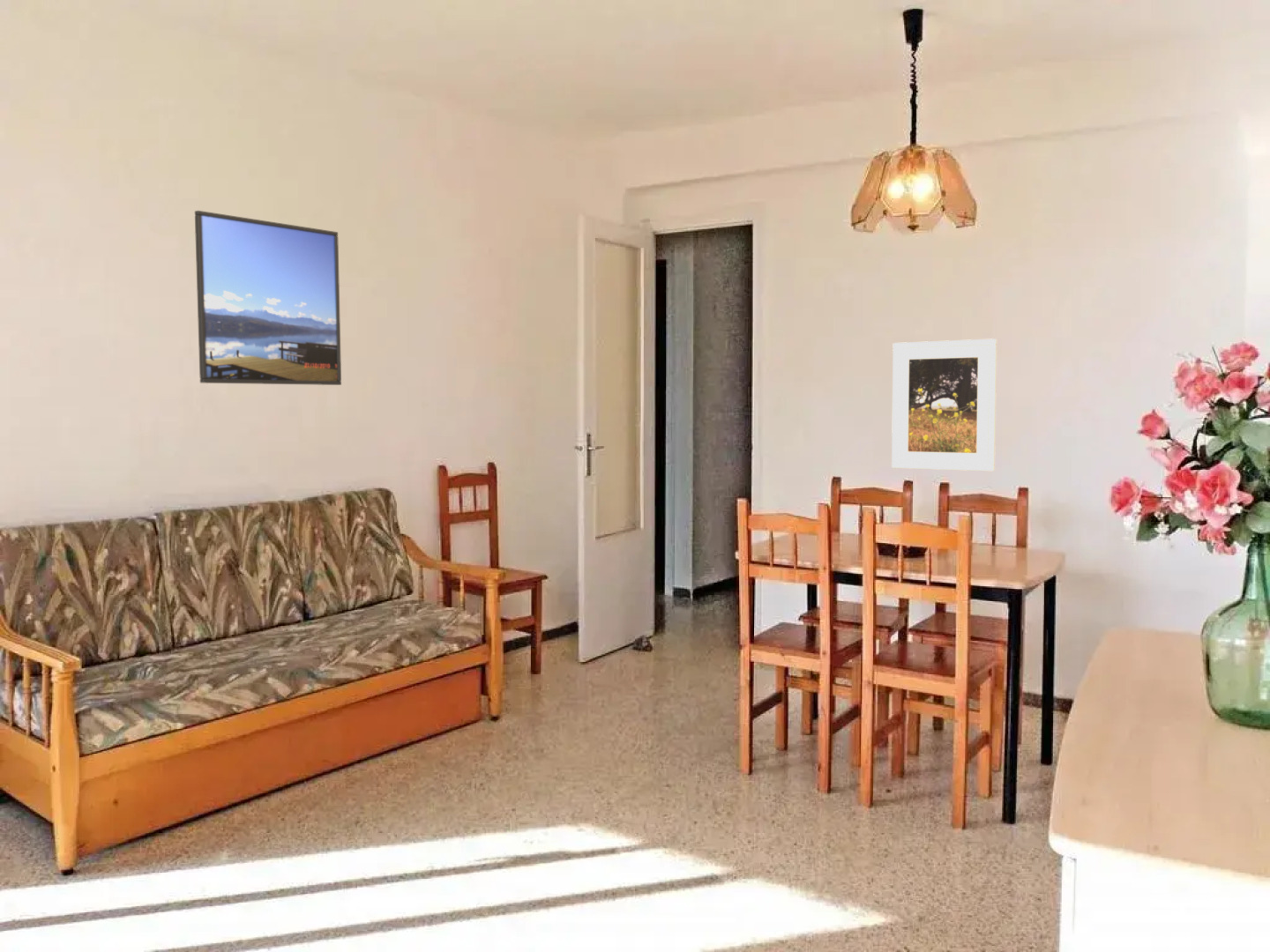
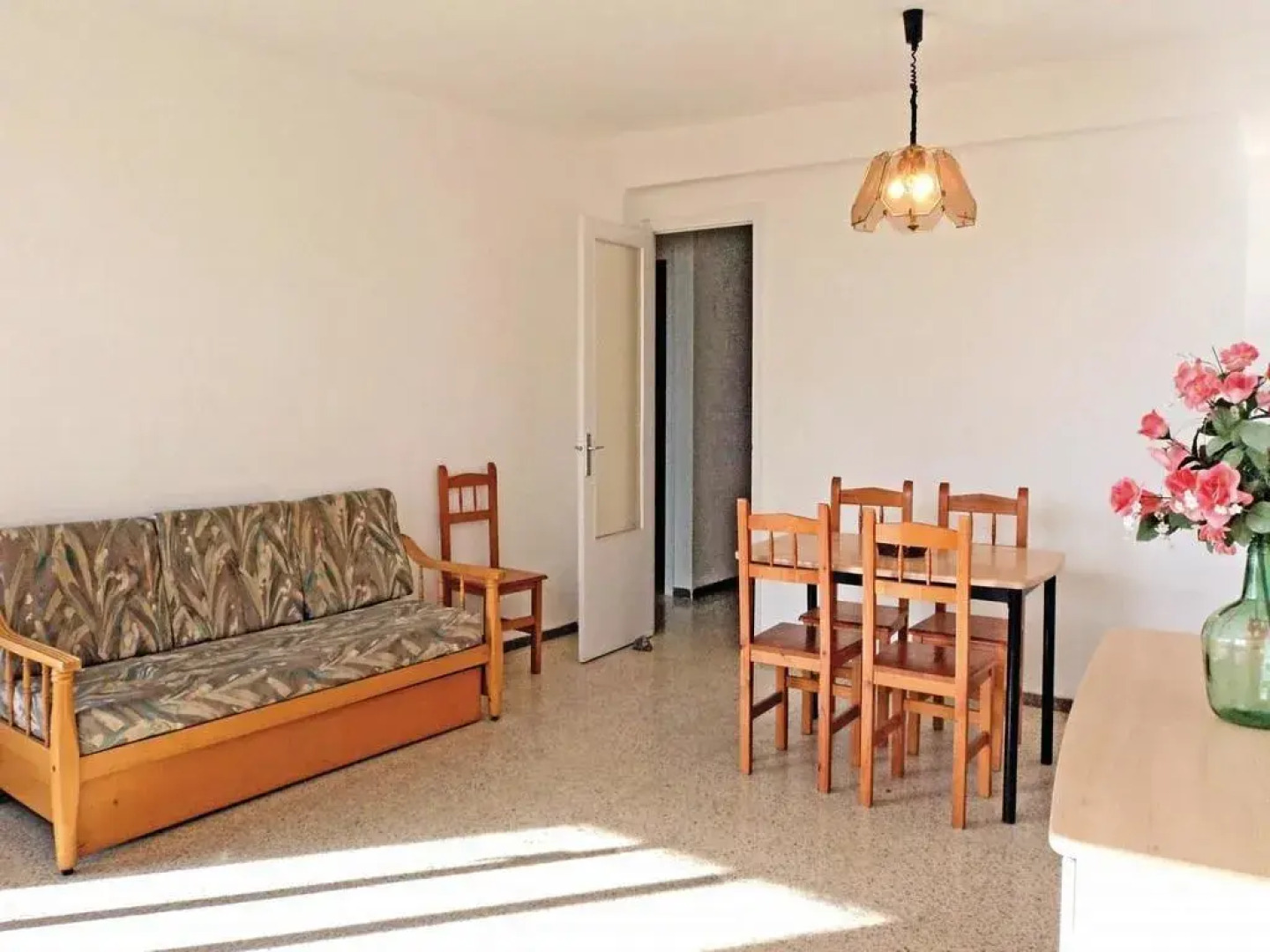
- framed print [194,210,342,386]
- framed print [891,338,998,472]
